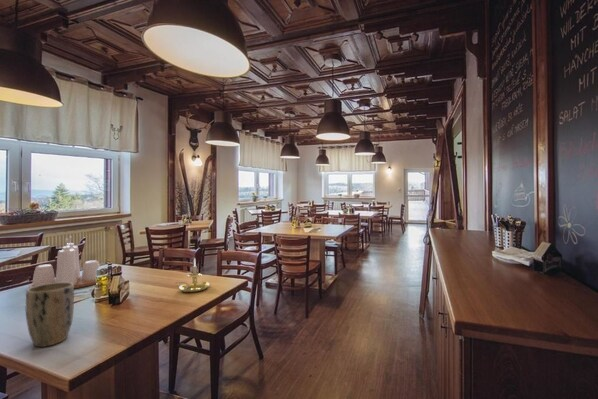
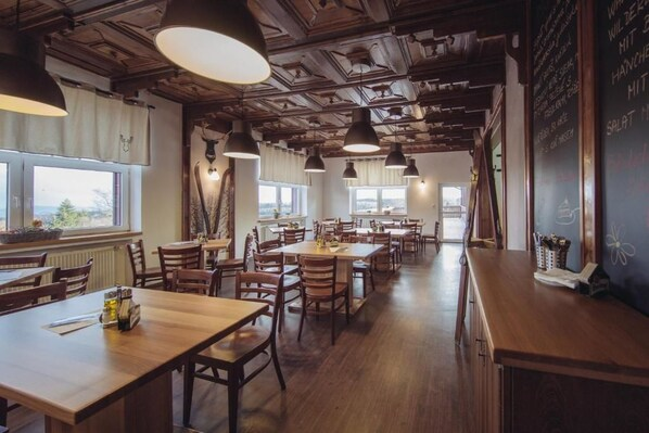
- condiment set [28,235,101,289]
- candle holder [174,257,211,293]
- plant pot [24,282,75,348]
